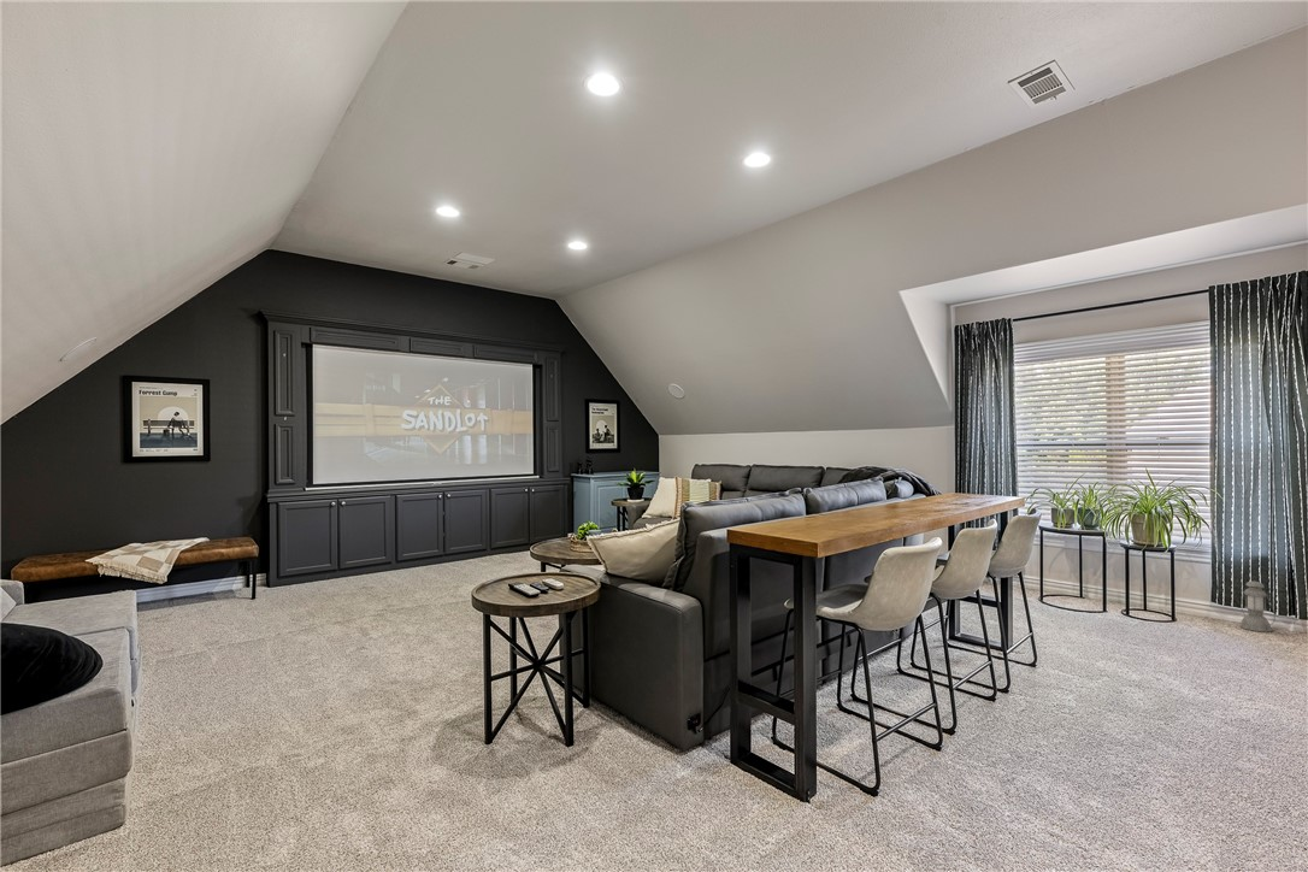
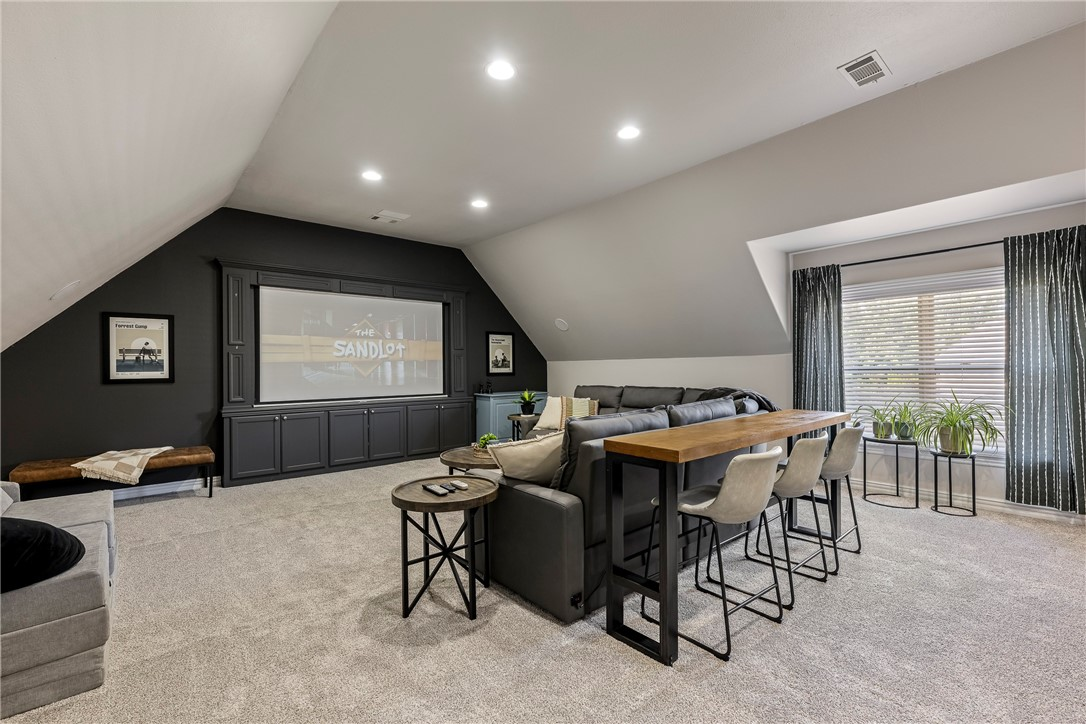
- lantern [1238,581,1277,634]
